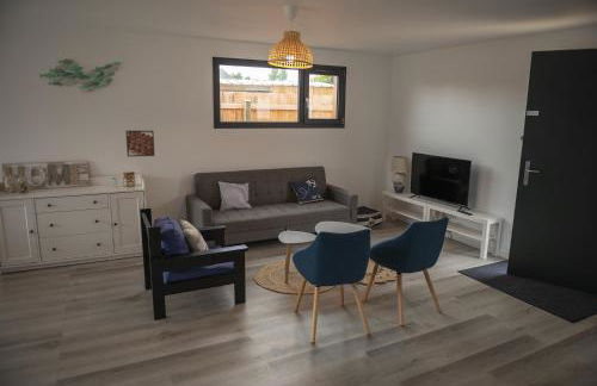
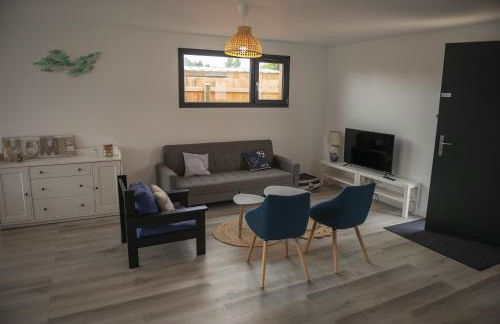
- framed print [125,130,155,157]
